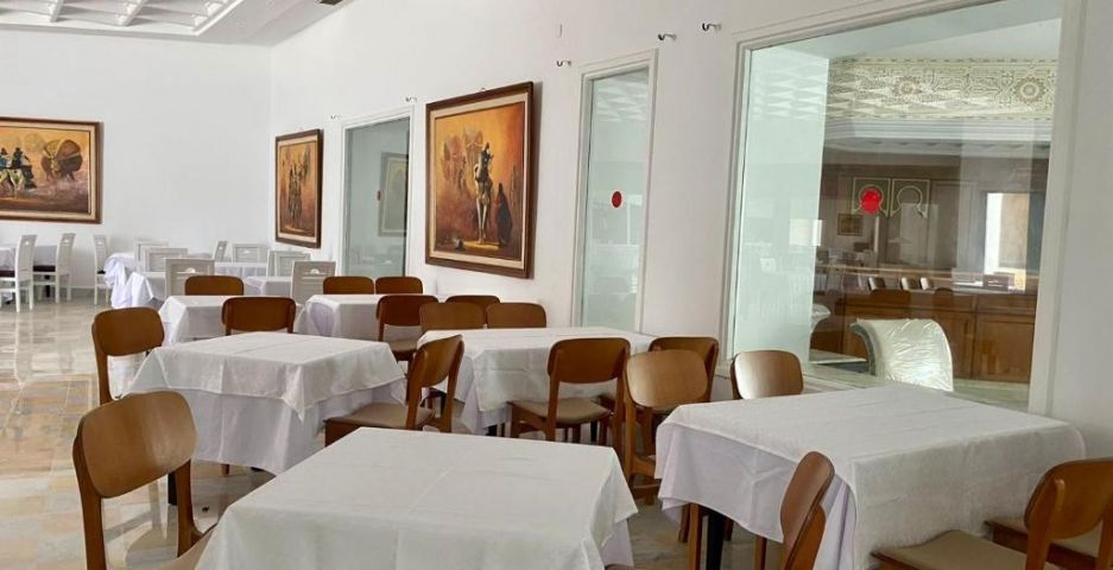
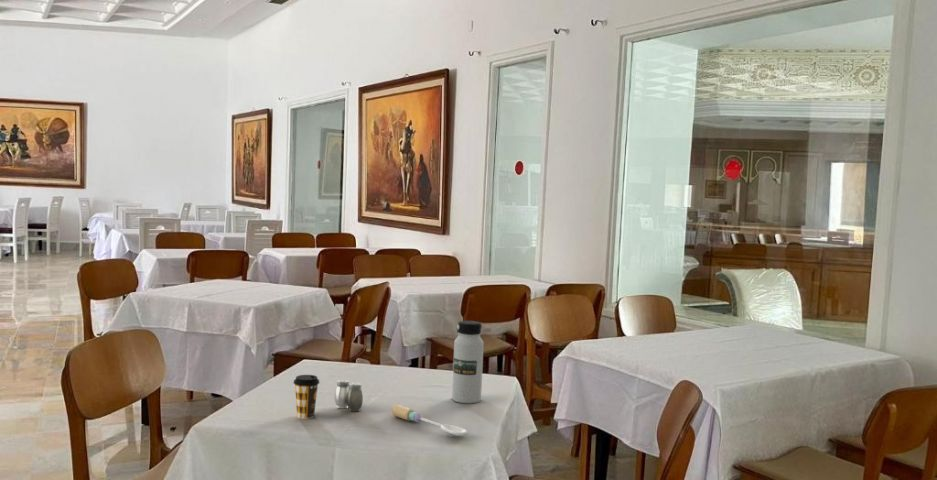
+ spoon [391,404,468,437]
+ salt and pepper shaker [334,379,364,412]
+ water bottle [451,320,485,404]
+ coffee cup [292,374,320,420]
